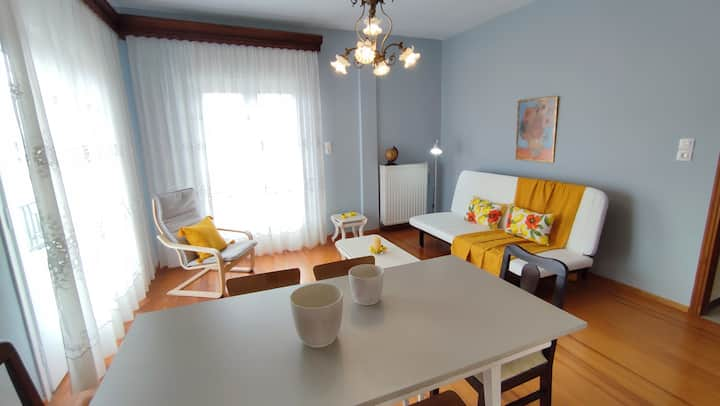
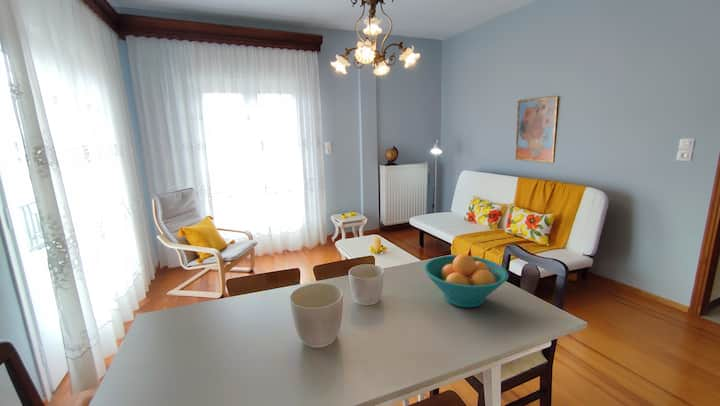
+ fruit bowl [423,253,510,308]
